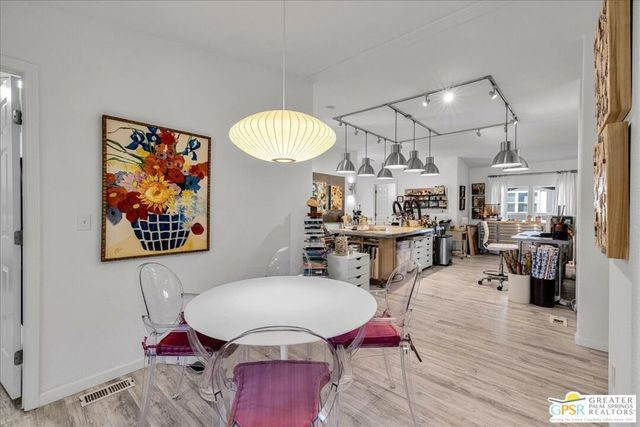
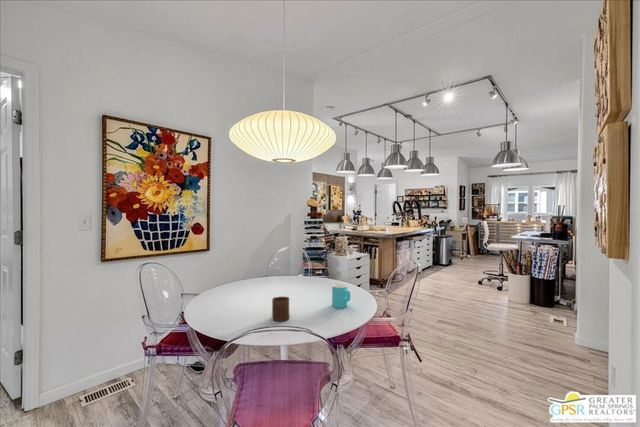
+ cup [271,296,290,322]
+ cup [331,283,351,309]
